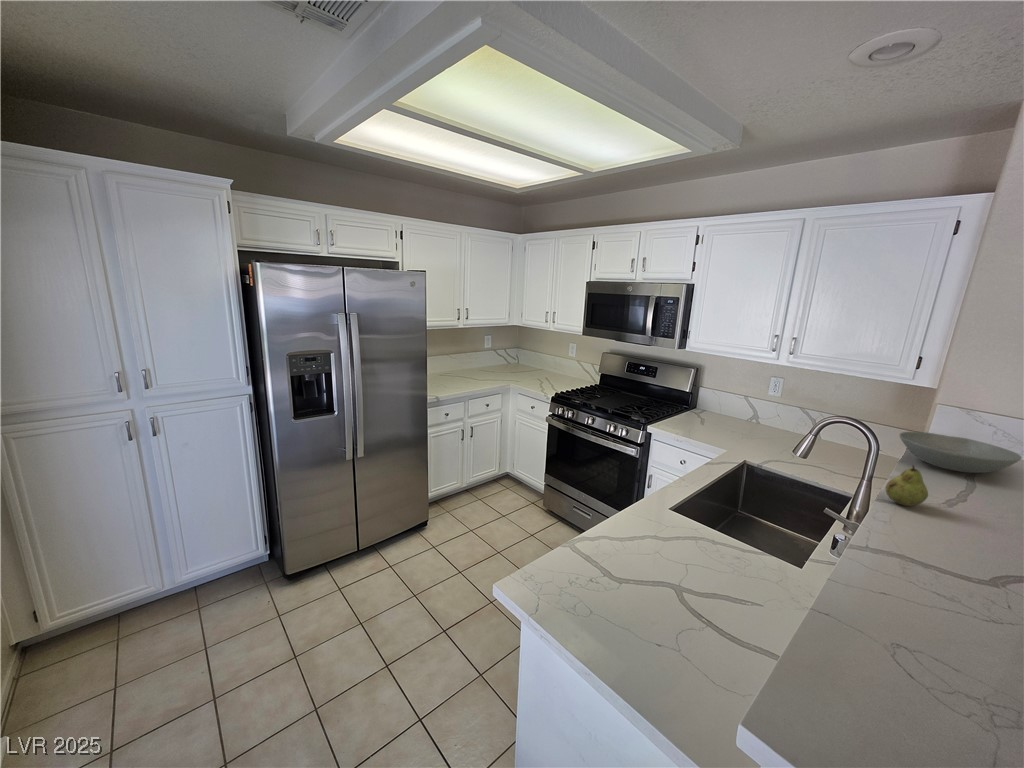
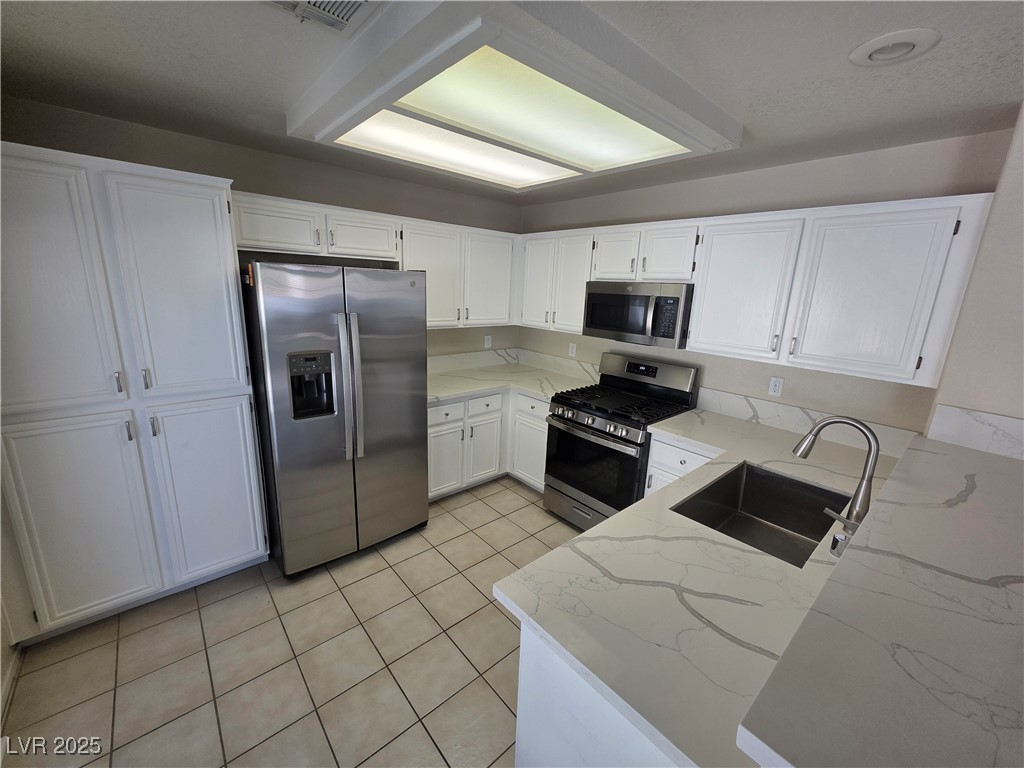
- bowl [898,431,1023,474]
- fruit [884,464,929,507]
